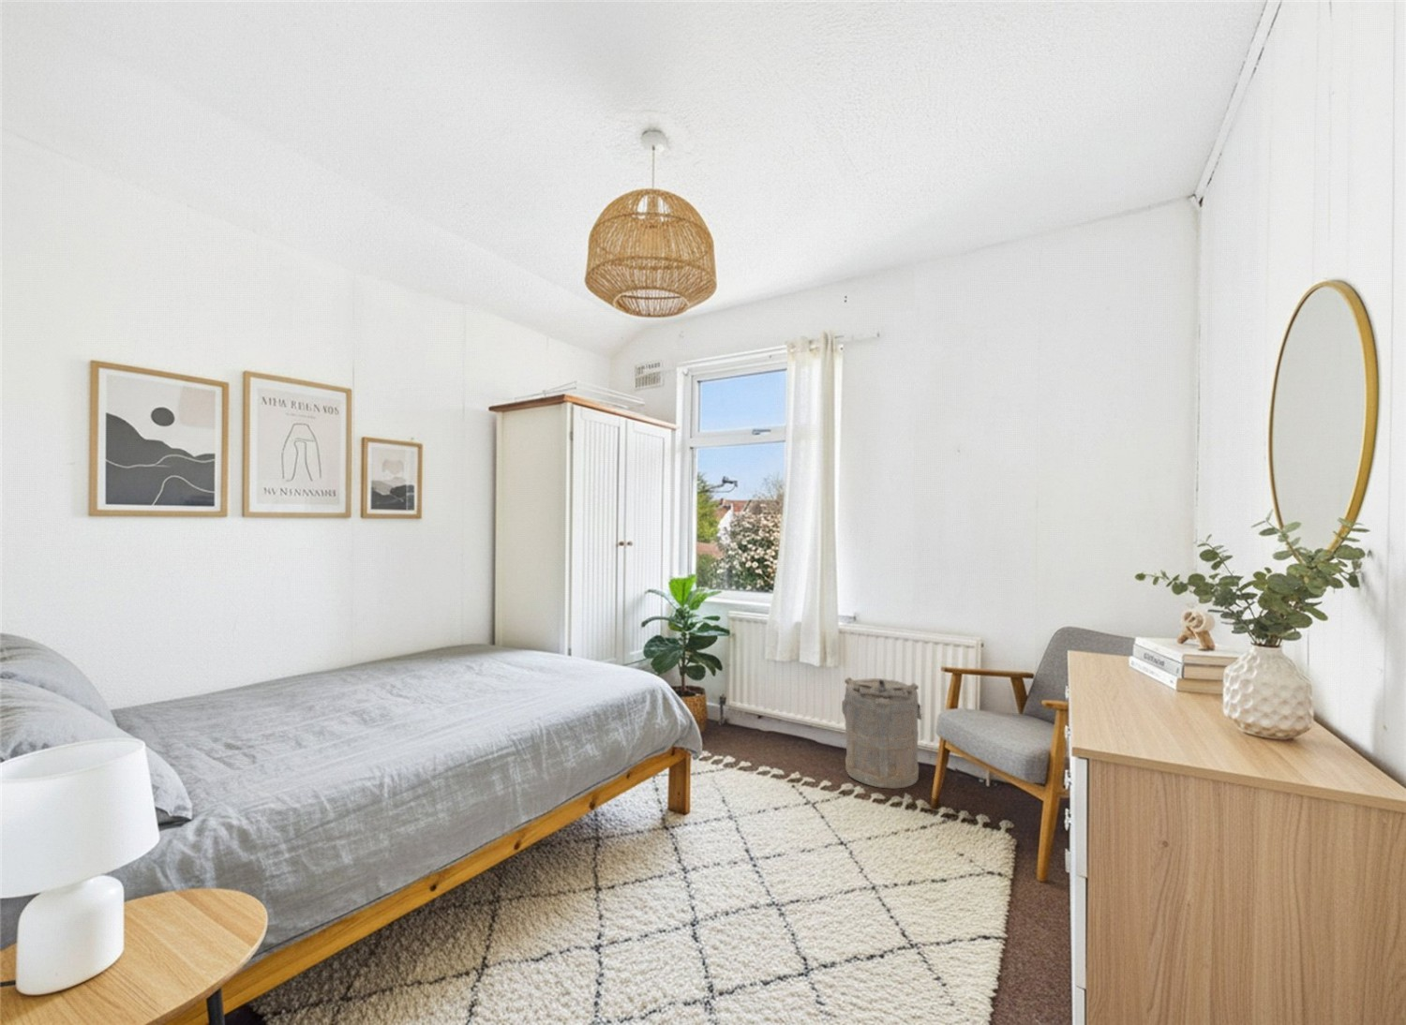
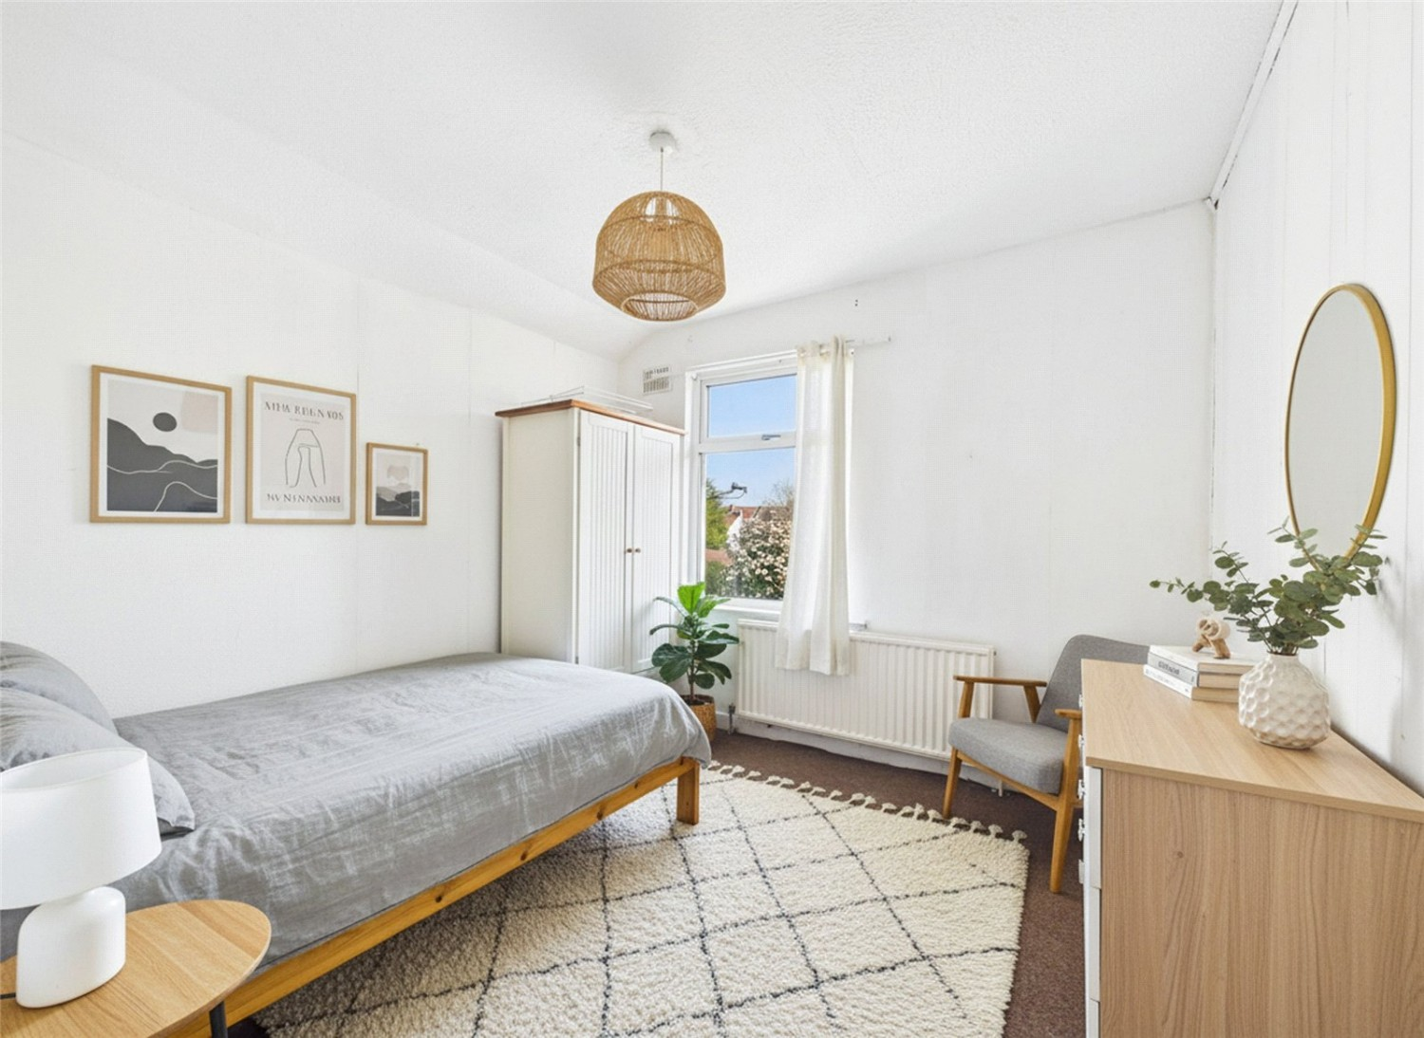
- laundry hamper [841,677,922,790]
